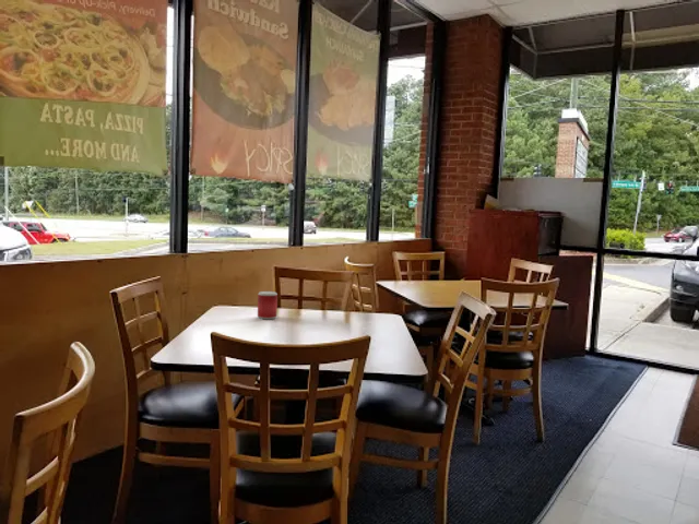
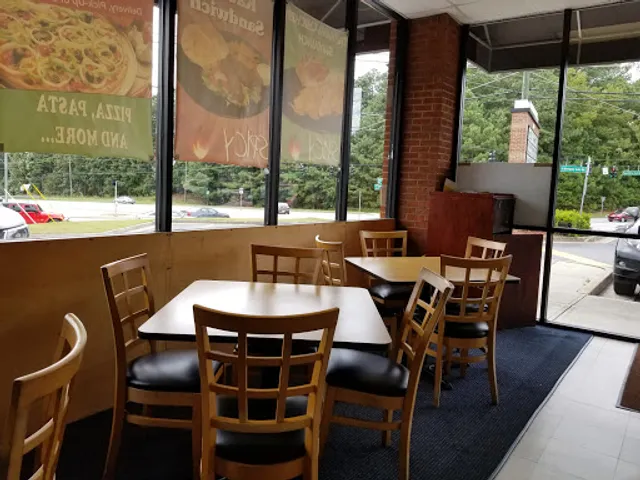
- beverage can [257,290,279,320]
